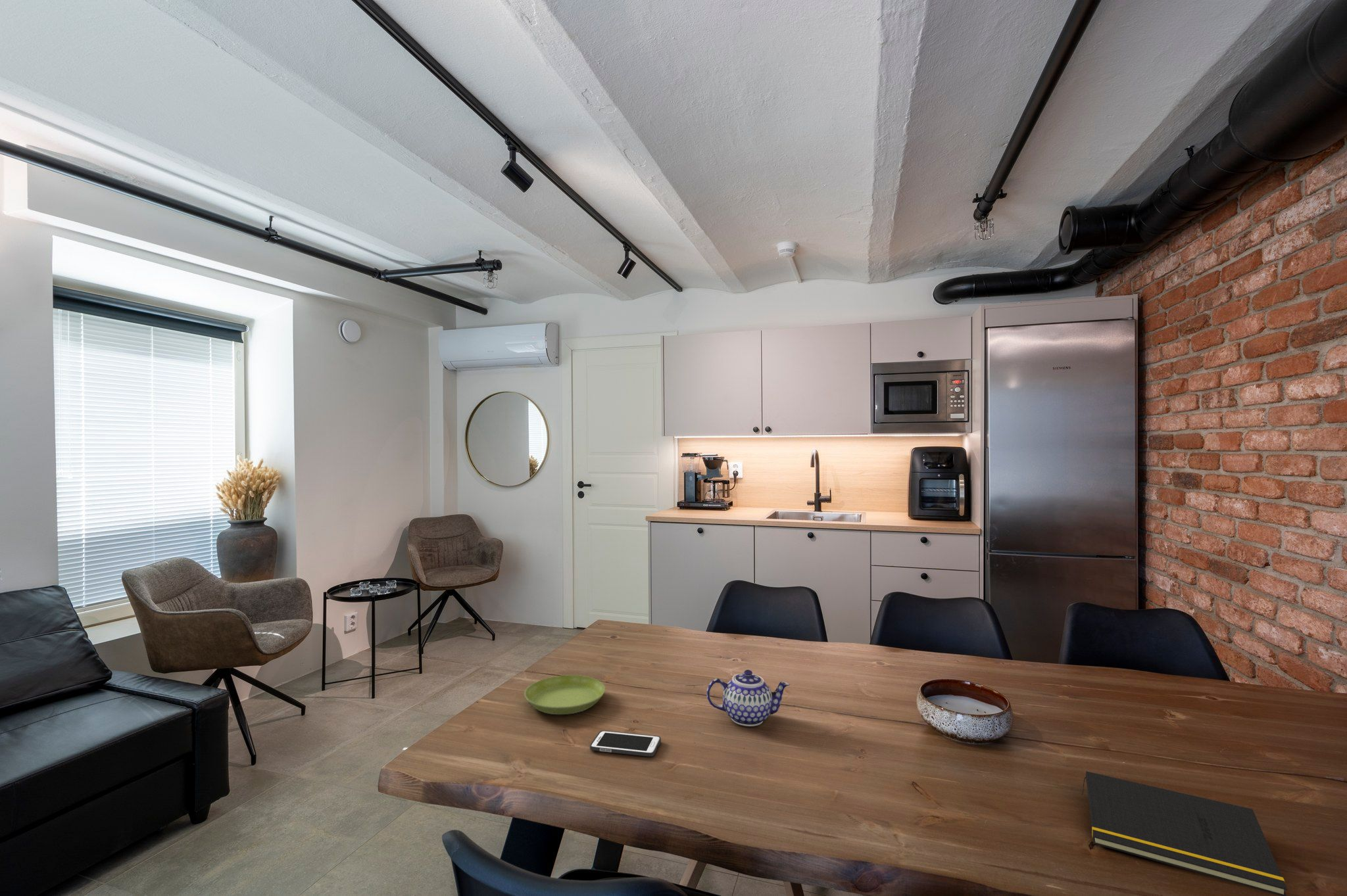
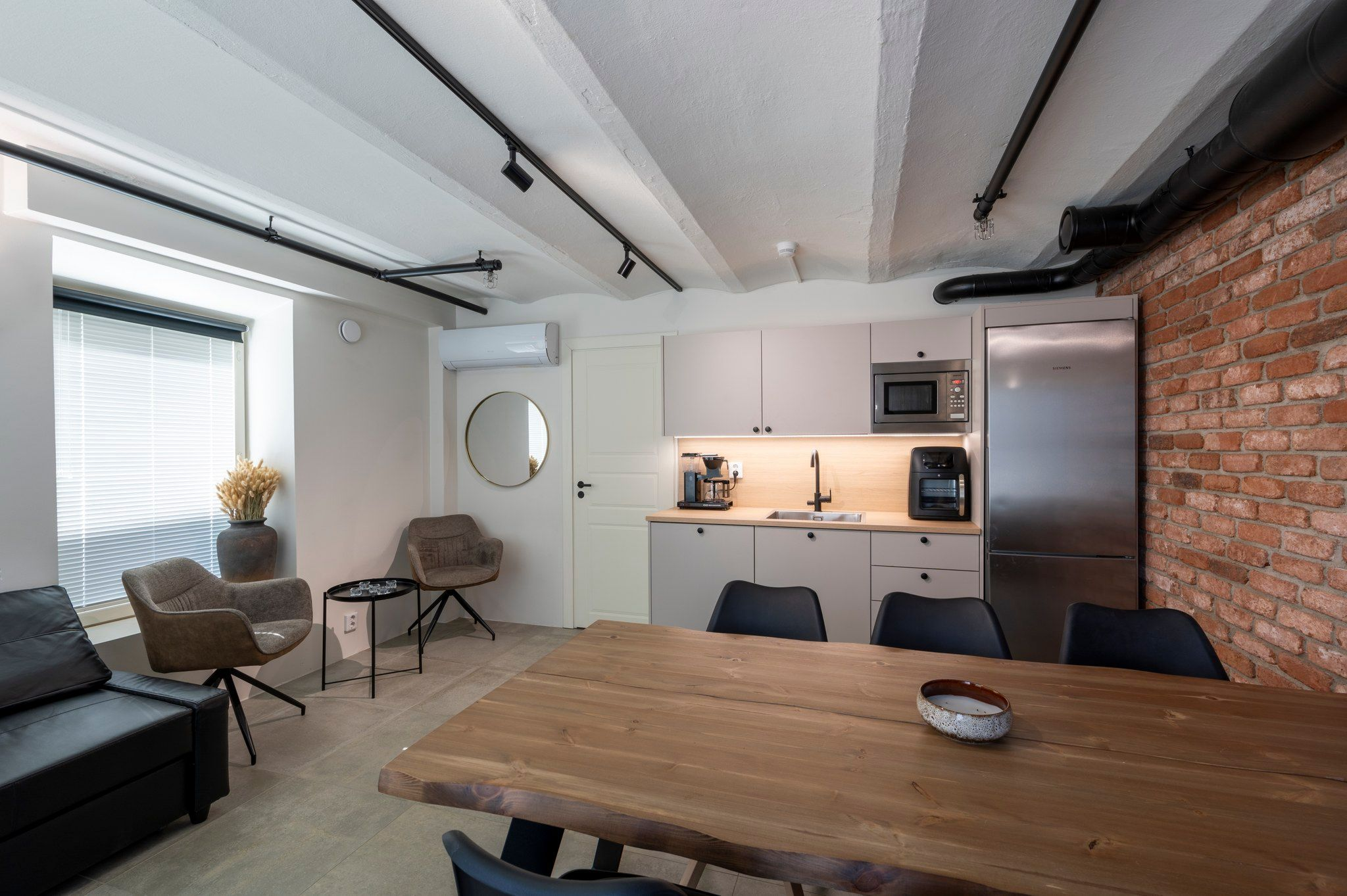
- saucer [524,674,606,715]
- notepad [1081,770,1288,896]
- teapot [706,669,790,727]
- cell phone [589,730,662,757]
